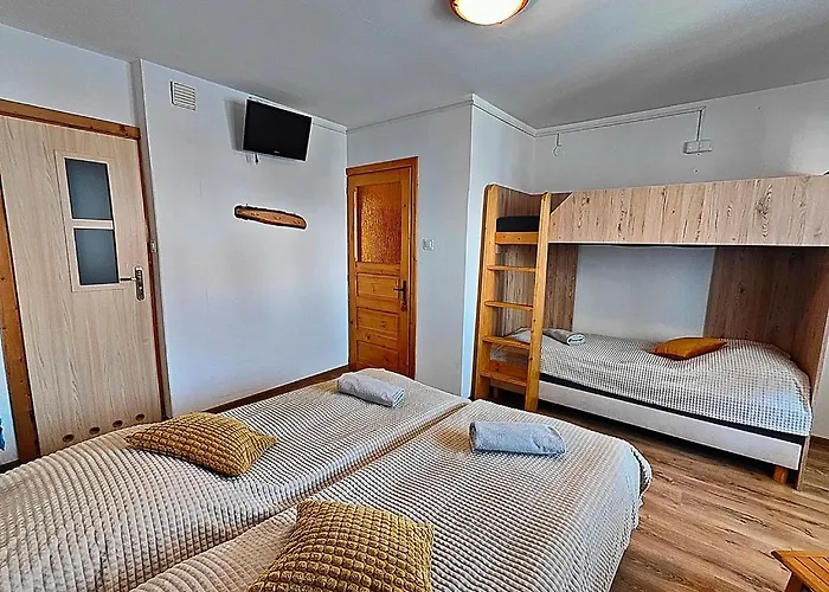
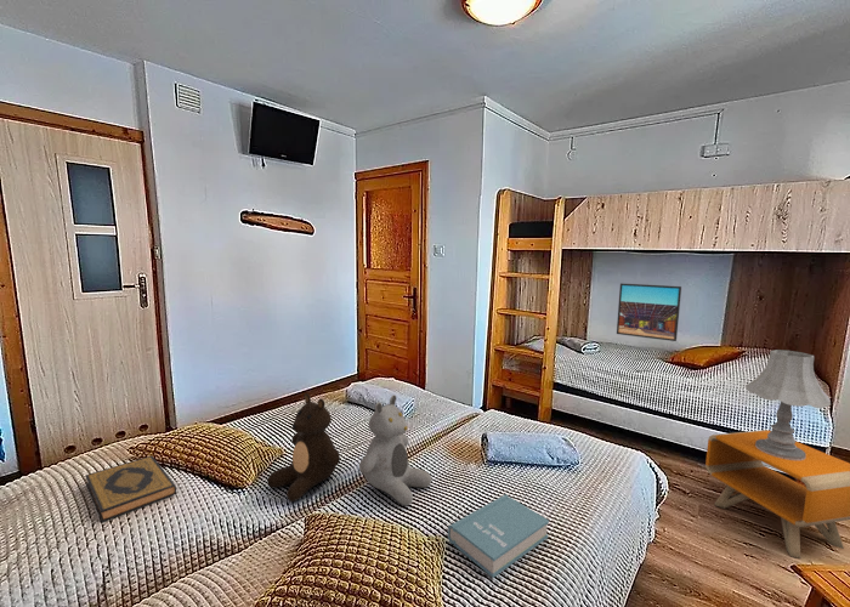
+ teddy bear [266,392,341,503]
+ teddy bear [358,393,432,506]
+ table lamp [744,348,832,460]
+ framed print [616,282,682,342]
+ nightstand [704,429,850,560]
+ hardback book [85,455,177,523]
+ book [447,493,550,579]
